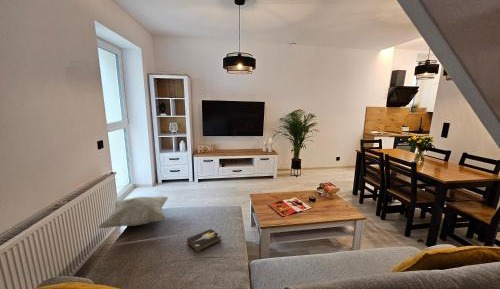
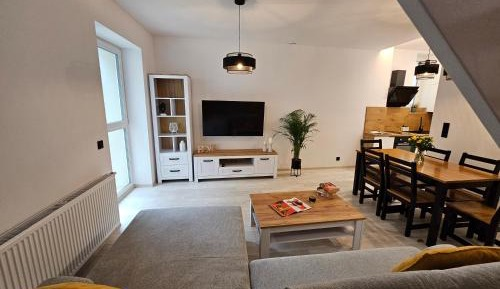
- hardback book [185,228,222,254]
- decorative pillow [97,196,170,229]
